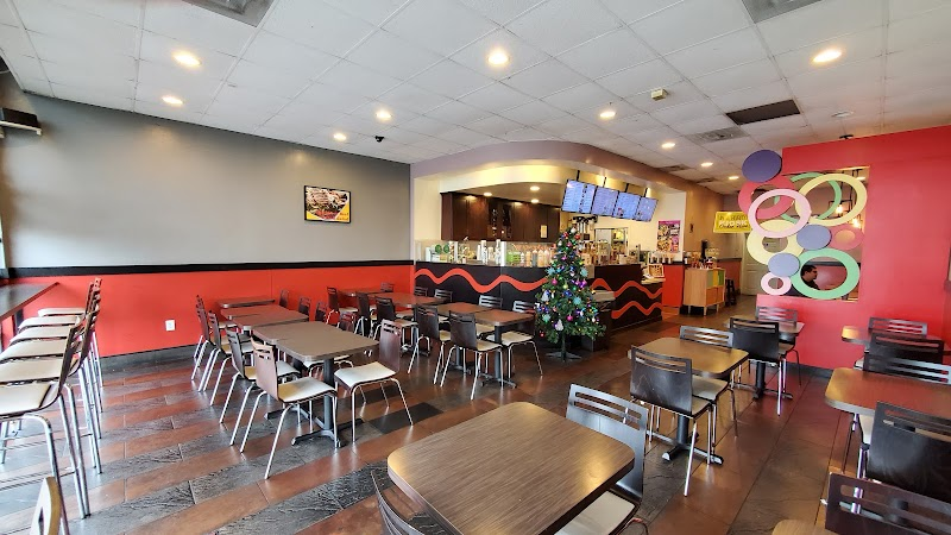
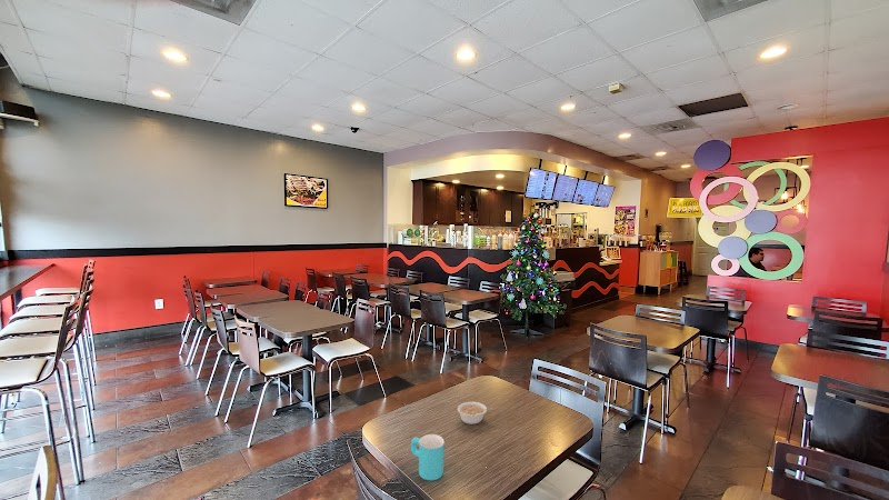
+ cup [410,433,444,481]
+ legume [456,401,495,426]
